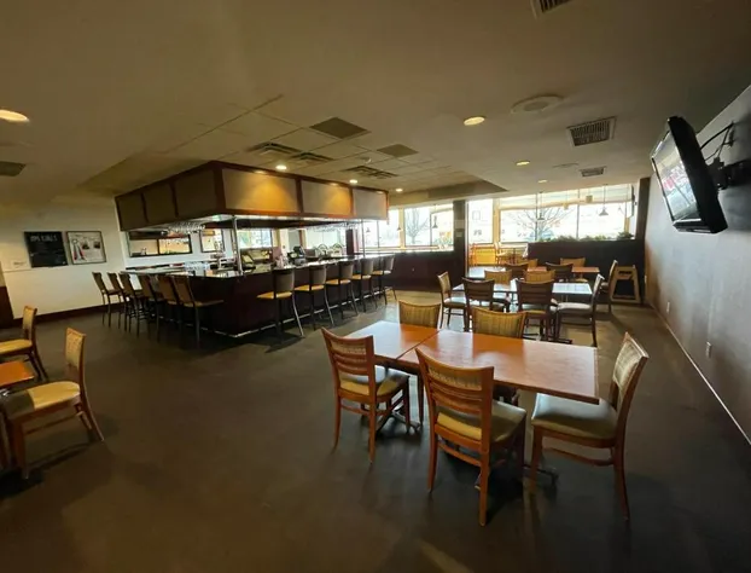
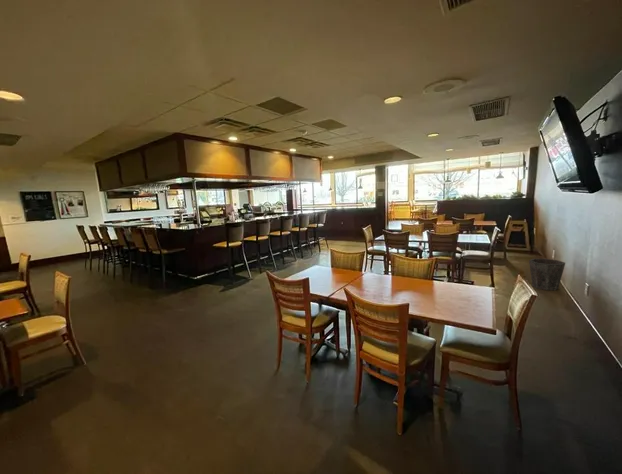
+ waste bin [528,258,566,291]
